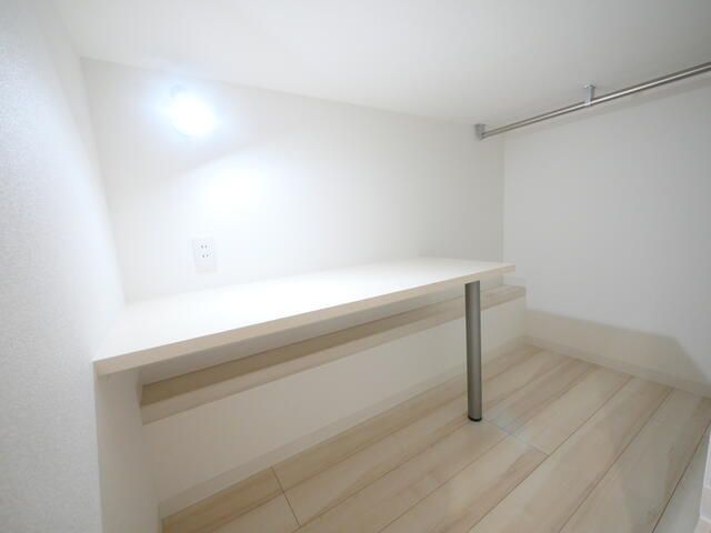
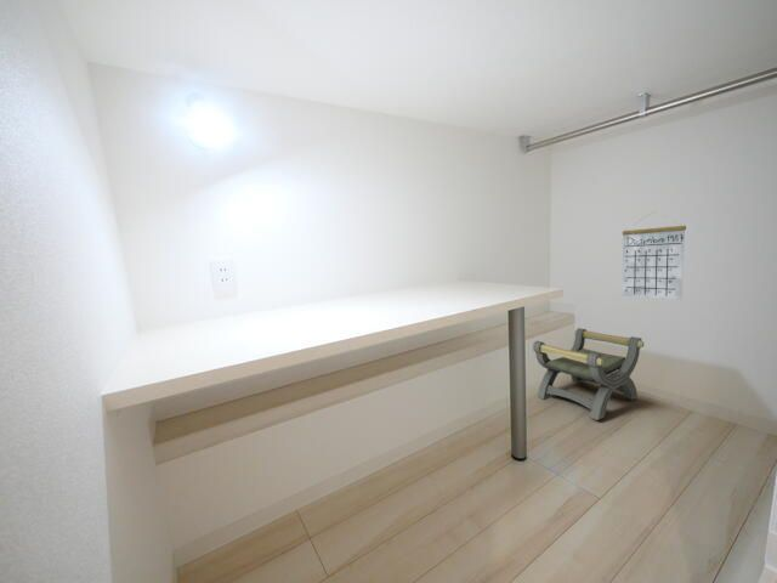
+ calendar [620,211,687,301]
+ stool [532,327,646,421]
